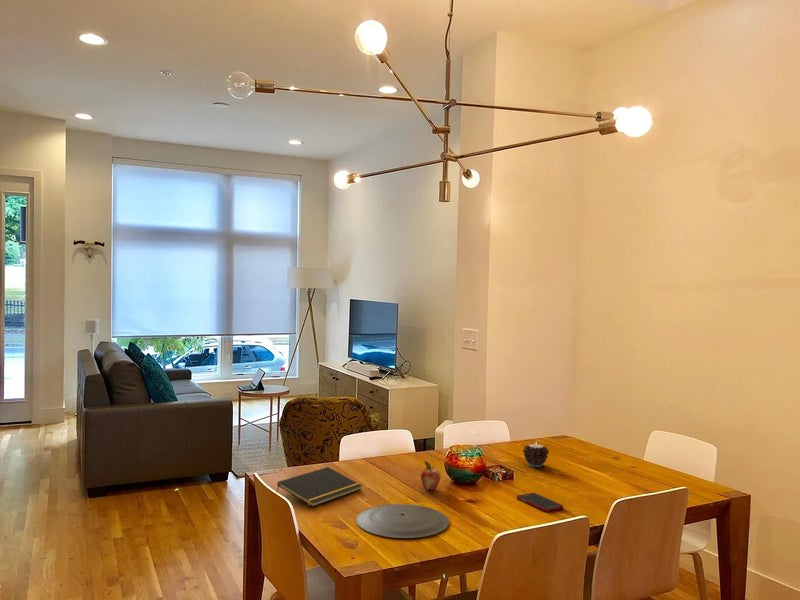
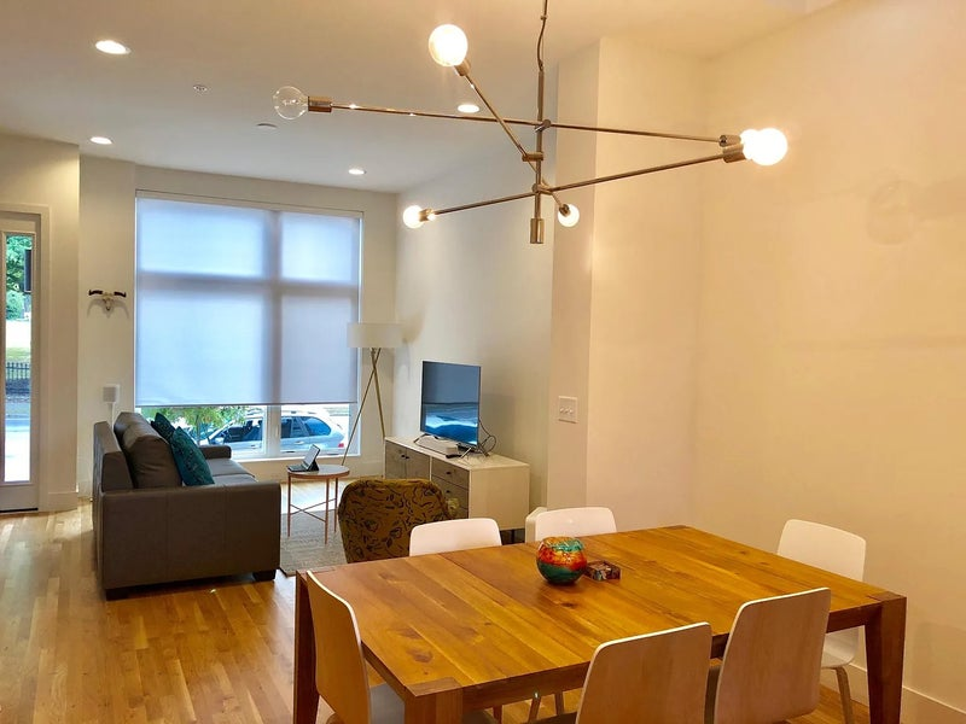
- notepad [276,466,363,508]
- candle [522,442,550,468]
- fruit [420,460,442,491]
- plate [355,503,450,539]
- cell phone [516,492,564,513]
